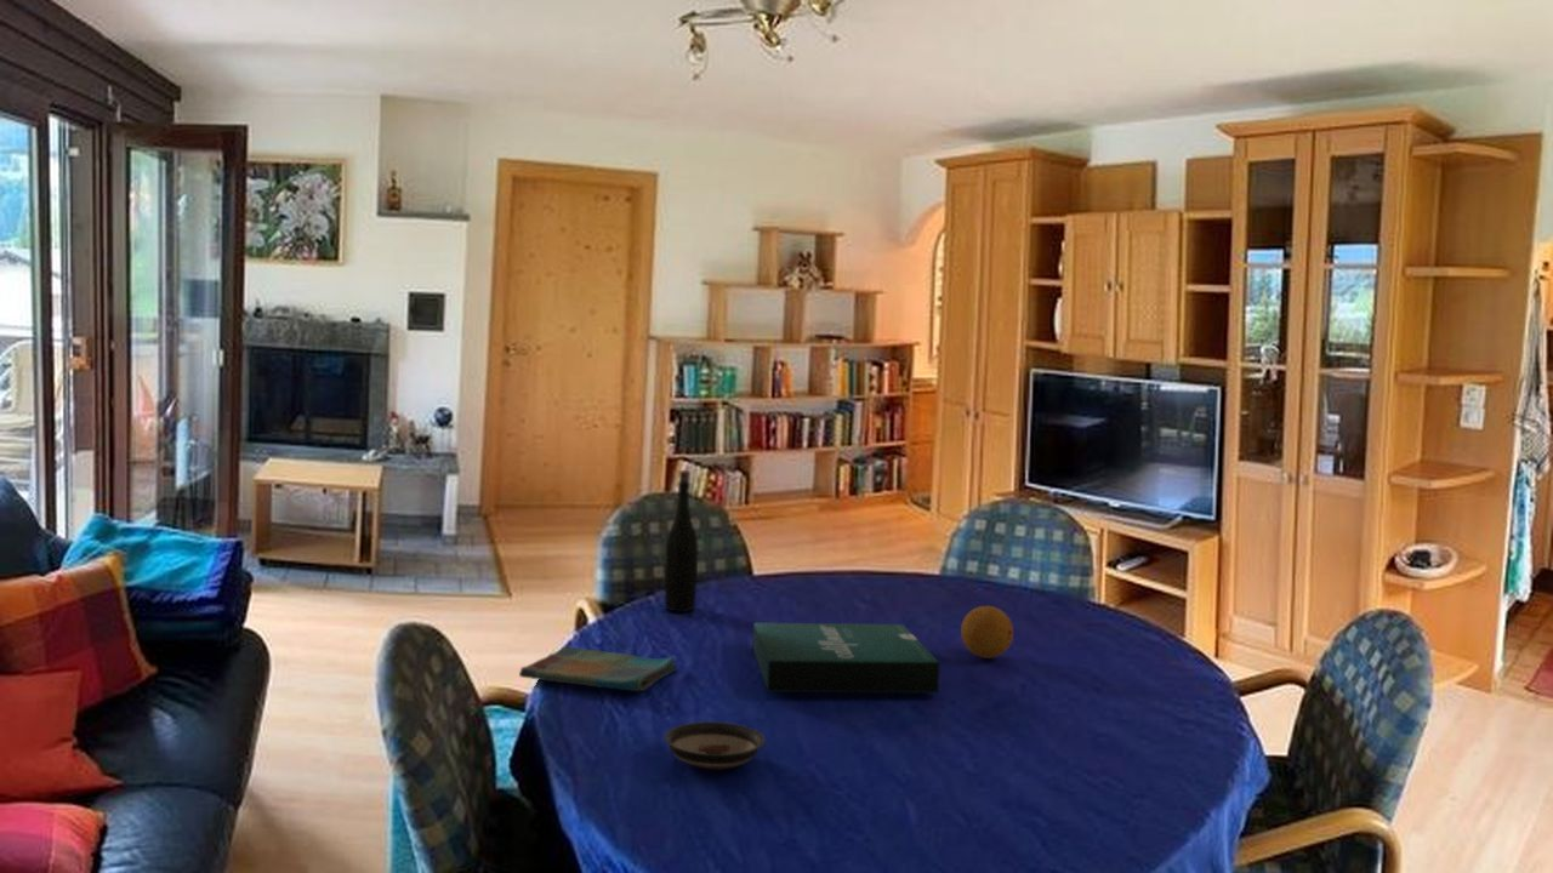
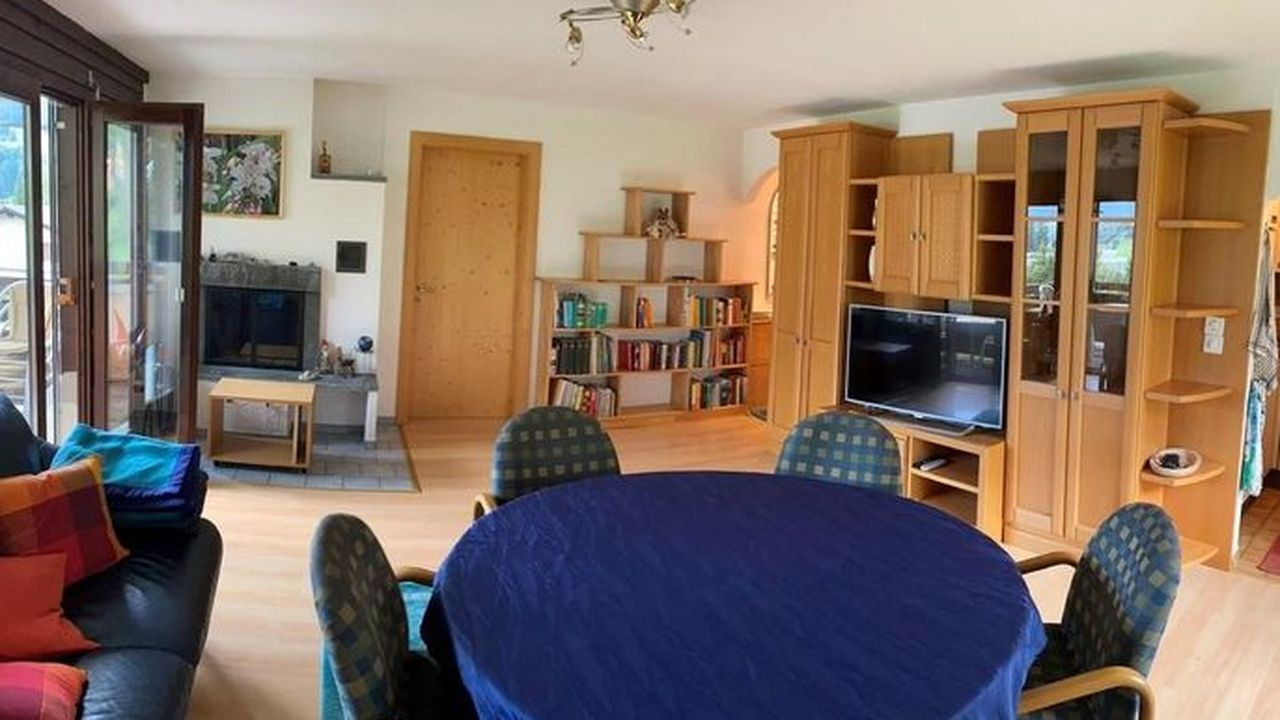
- dish towel [518,645,679,692]
- pizza box [752,621,942,694]
- saucer [664,720,767,770]
- bottle [664,469,700,612]
- fruit [960,605,1014,660]
